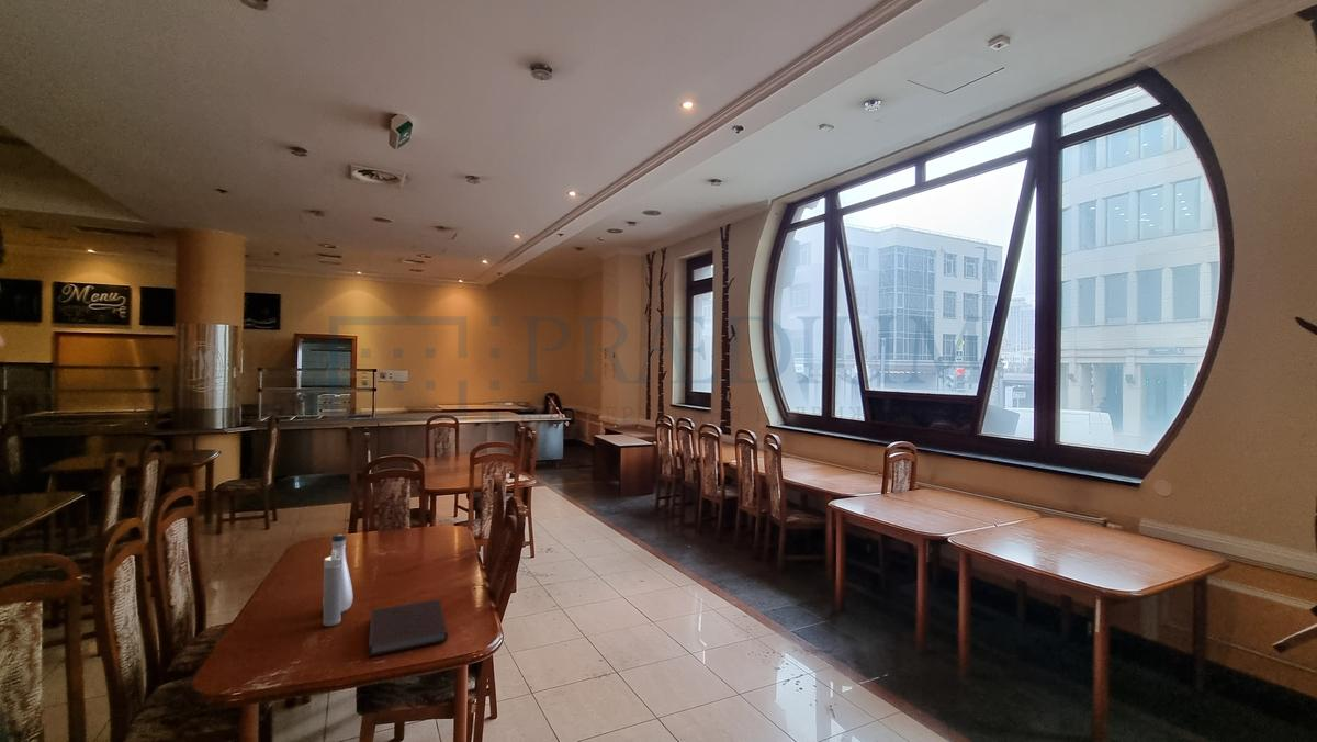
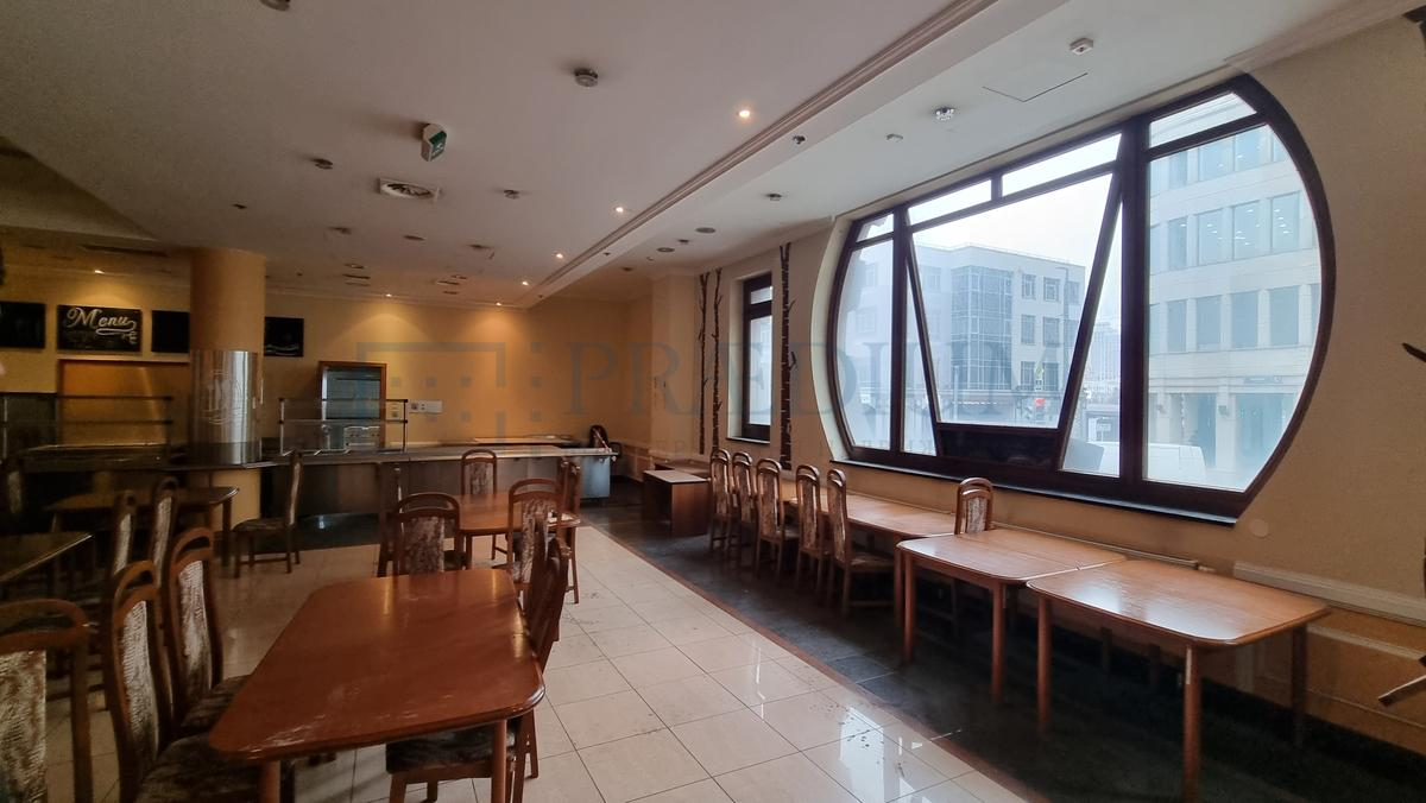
- notebook [368,598,449,659]
- water bottle [322,533,354,627]
